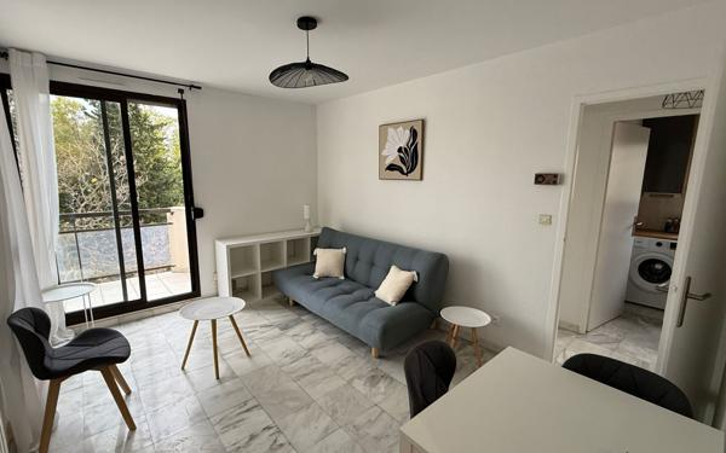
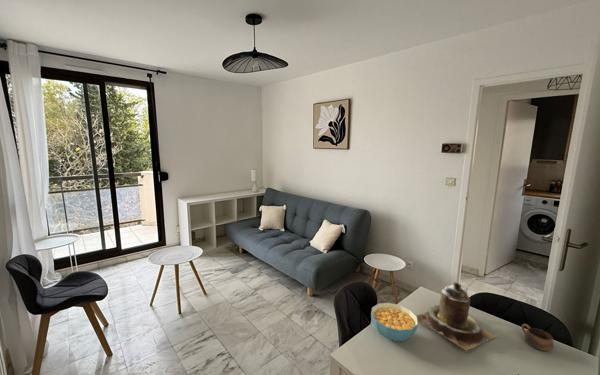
+ teapot [416,281,497,352]
+ cereal bowl [370,302,419,342]
+ cup [521,323,555,352]
